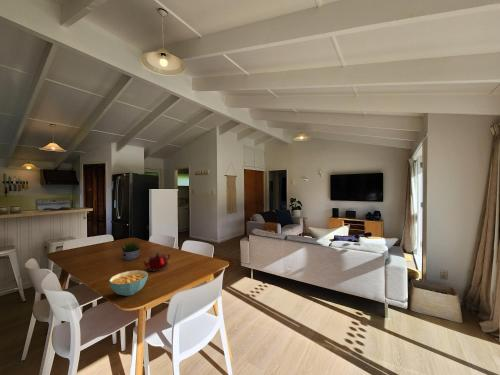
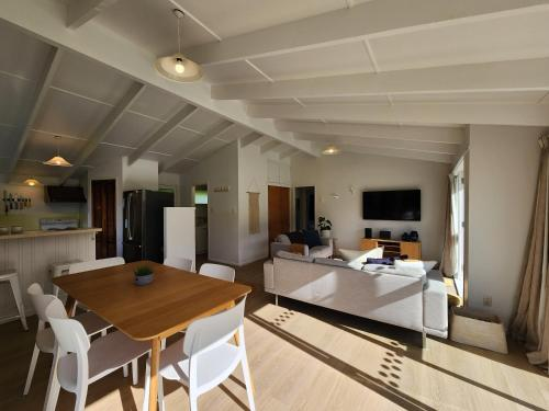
- cereal bowl [108,269,149,297]
- teapot [140,251,171,272]
